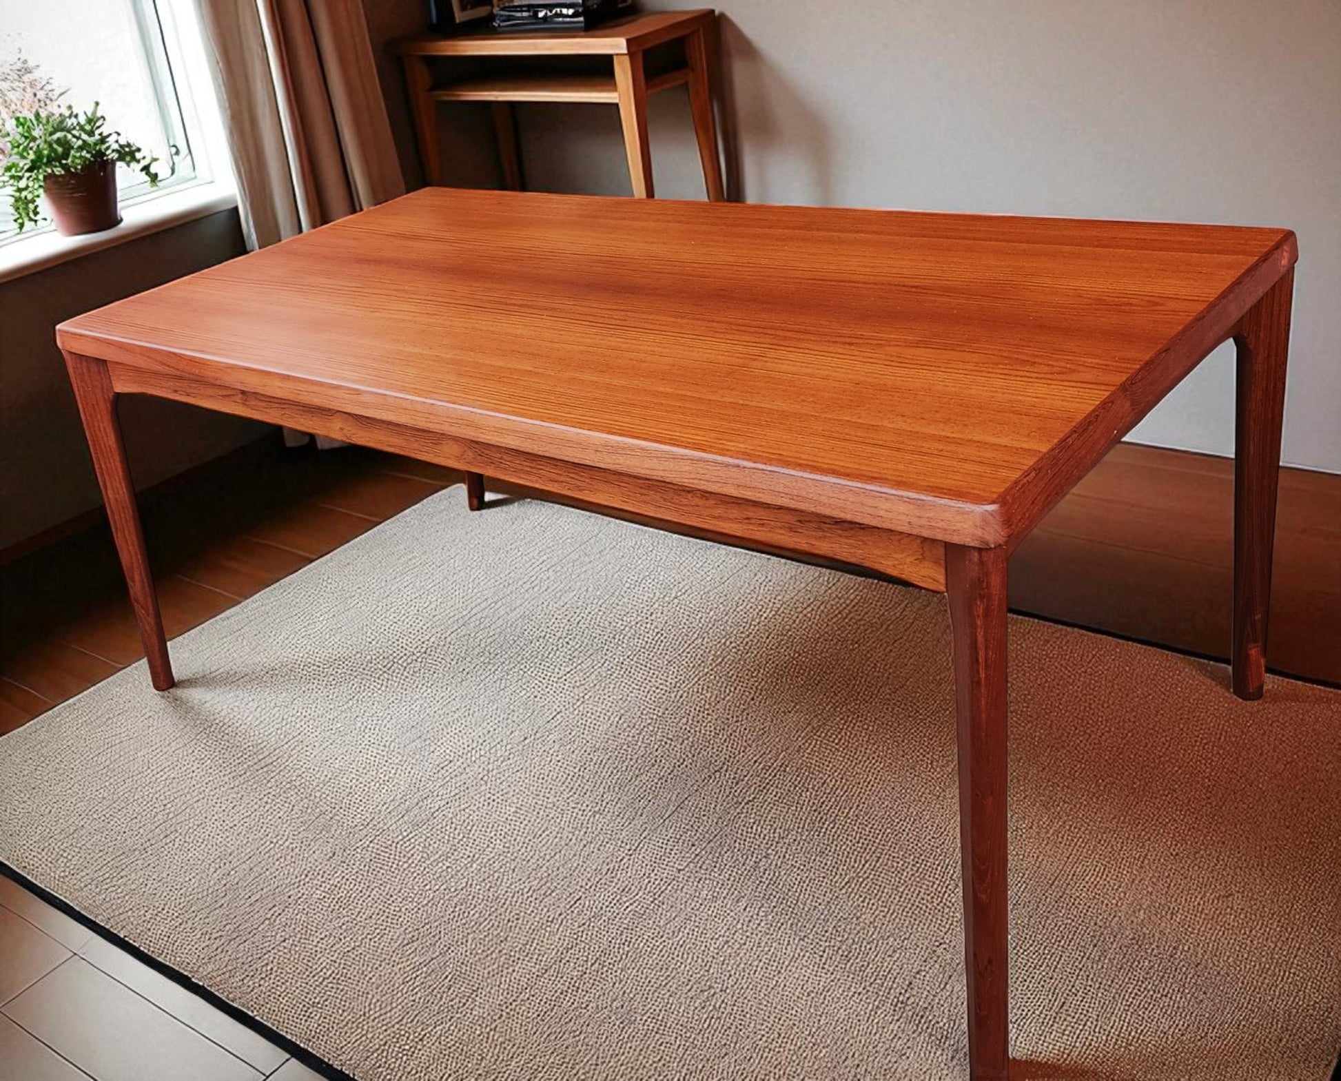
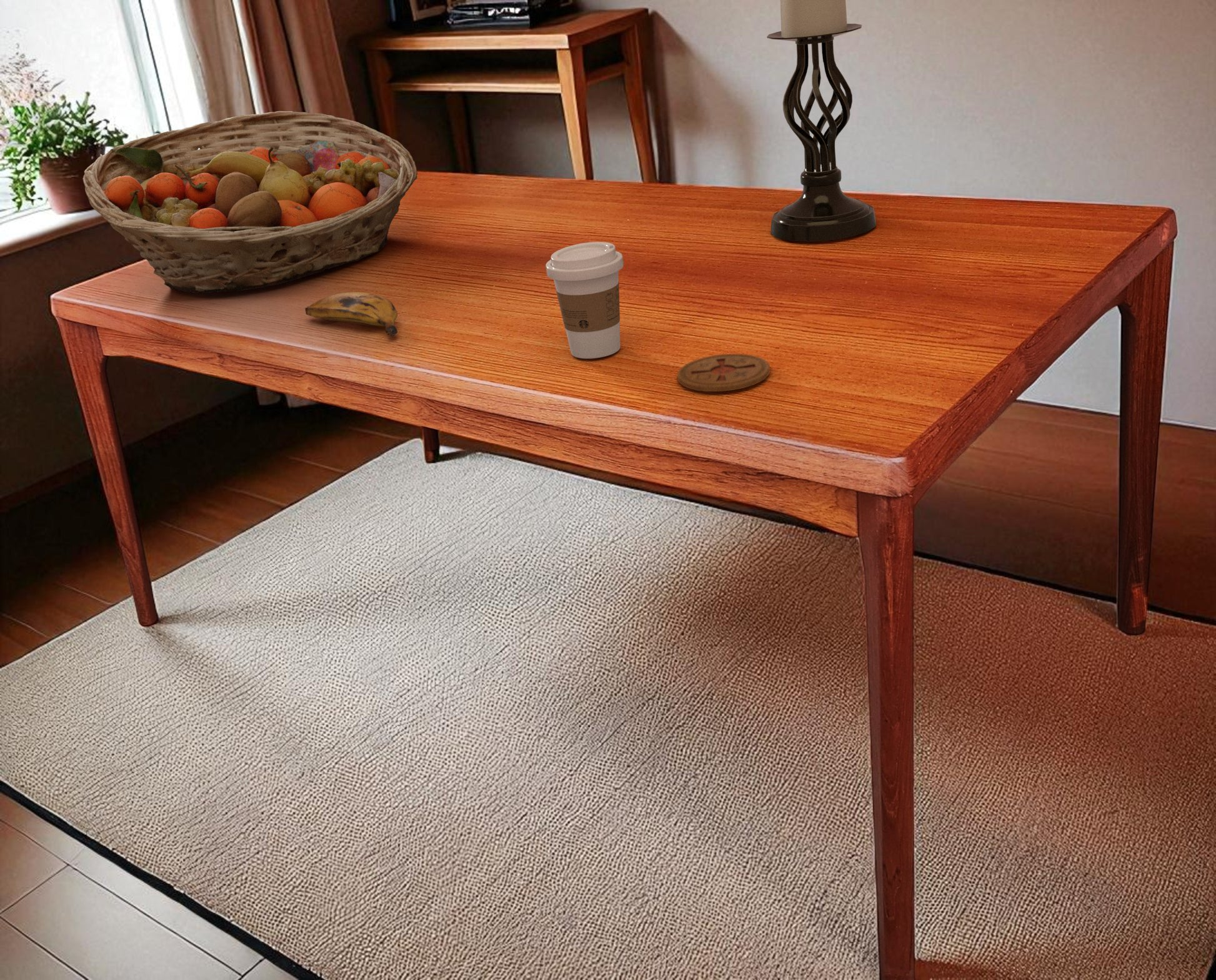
+ coffee cup [545,241,624,359]
+ fruit basket [82,111,418,294]
+ candle holder [767,0,877,242]
+ coaster [677,353,770,392]
+ banana [304,292,398,337]
